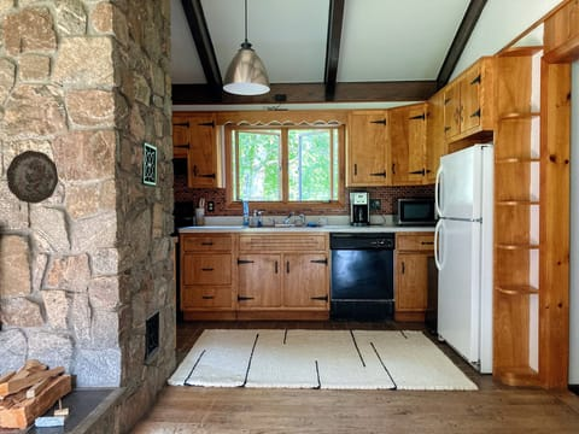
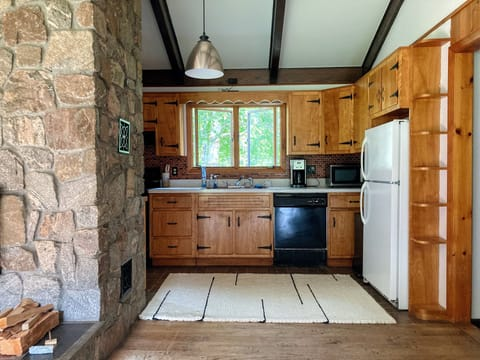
- decorative plate [5,149,59,205]
